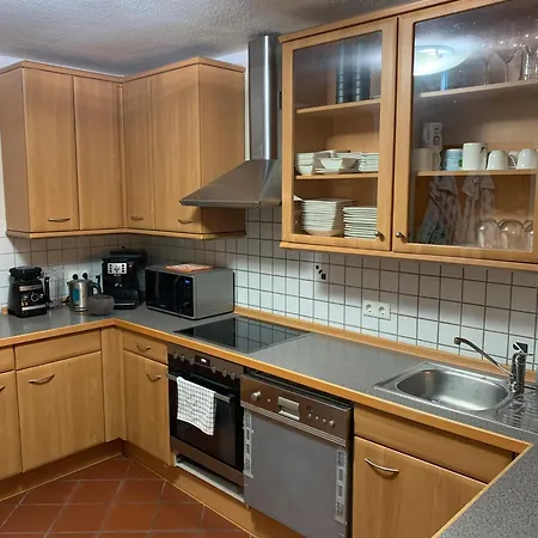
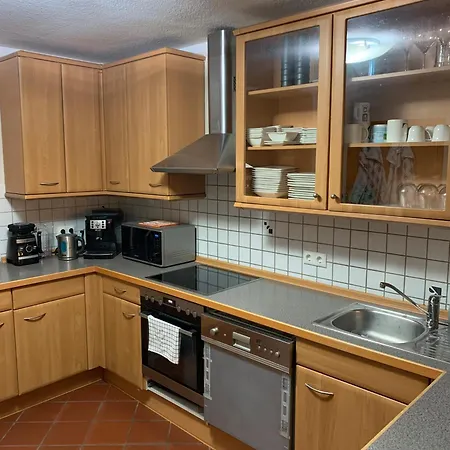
- bowl [86,294,116,316]
